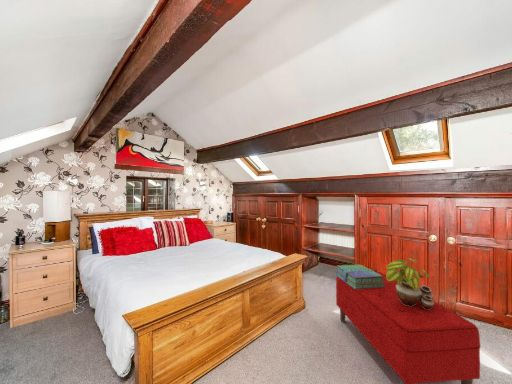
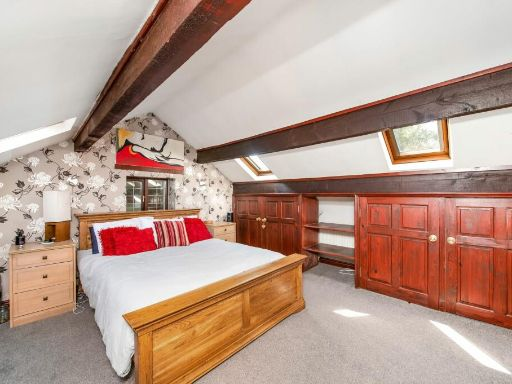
- potted plant [385,257,435,309]
- stack of books [334,263,385,289]
- bench [335,271,482,384]
